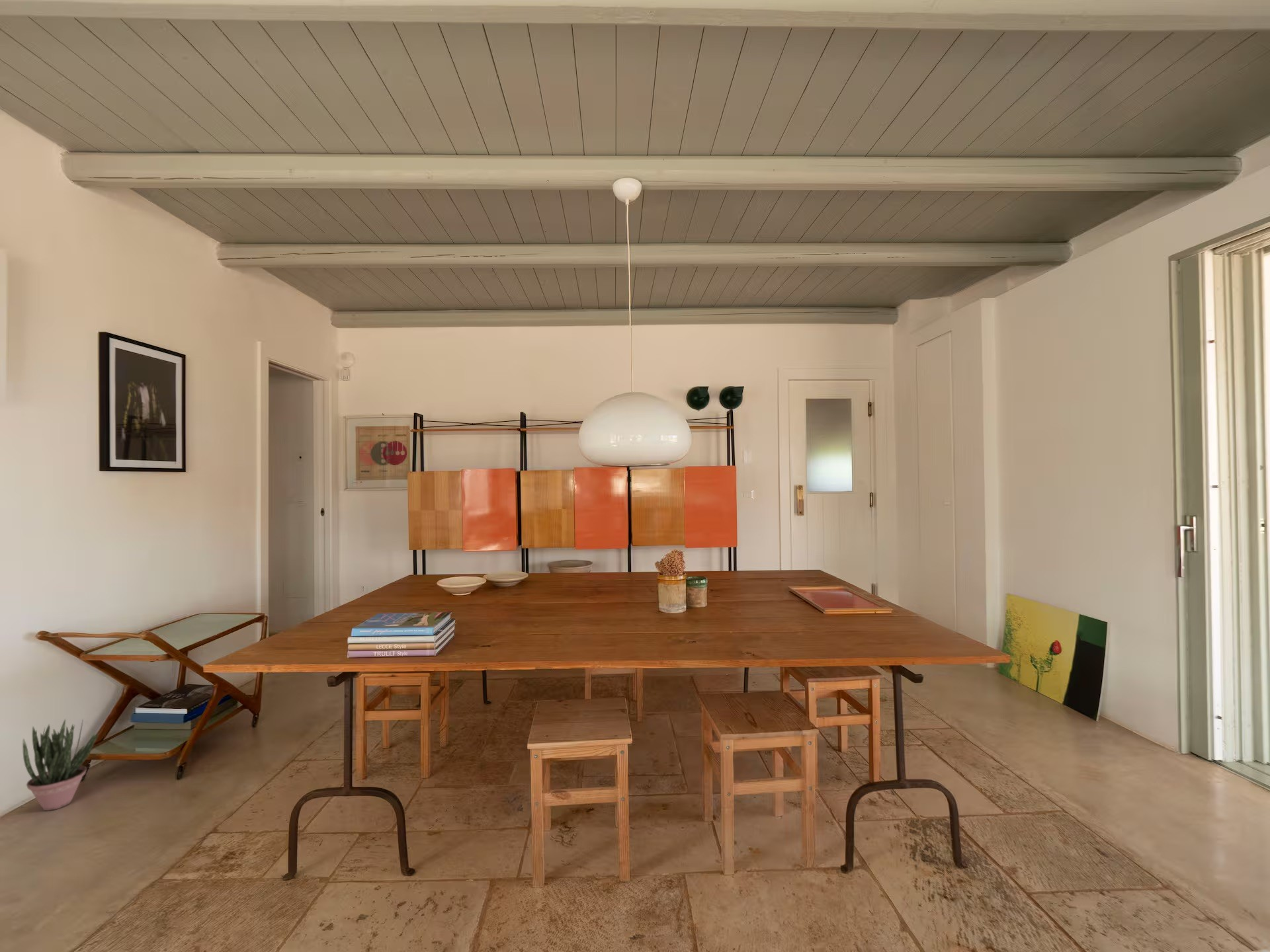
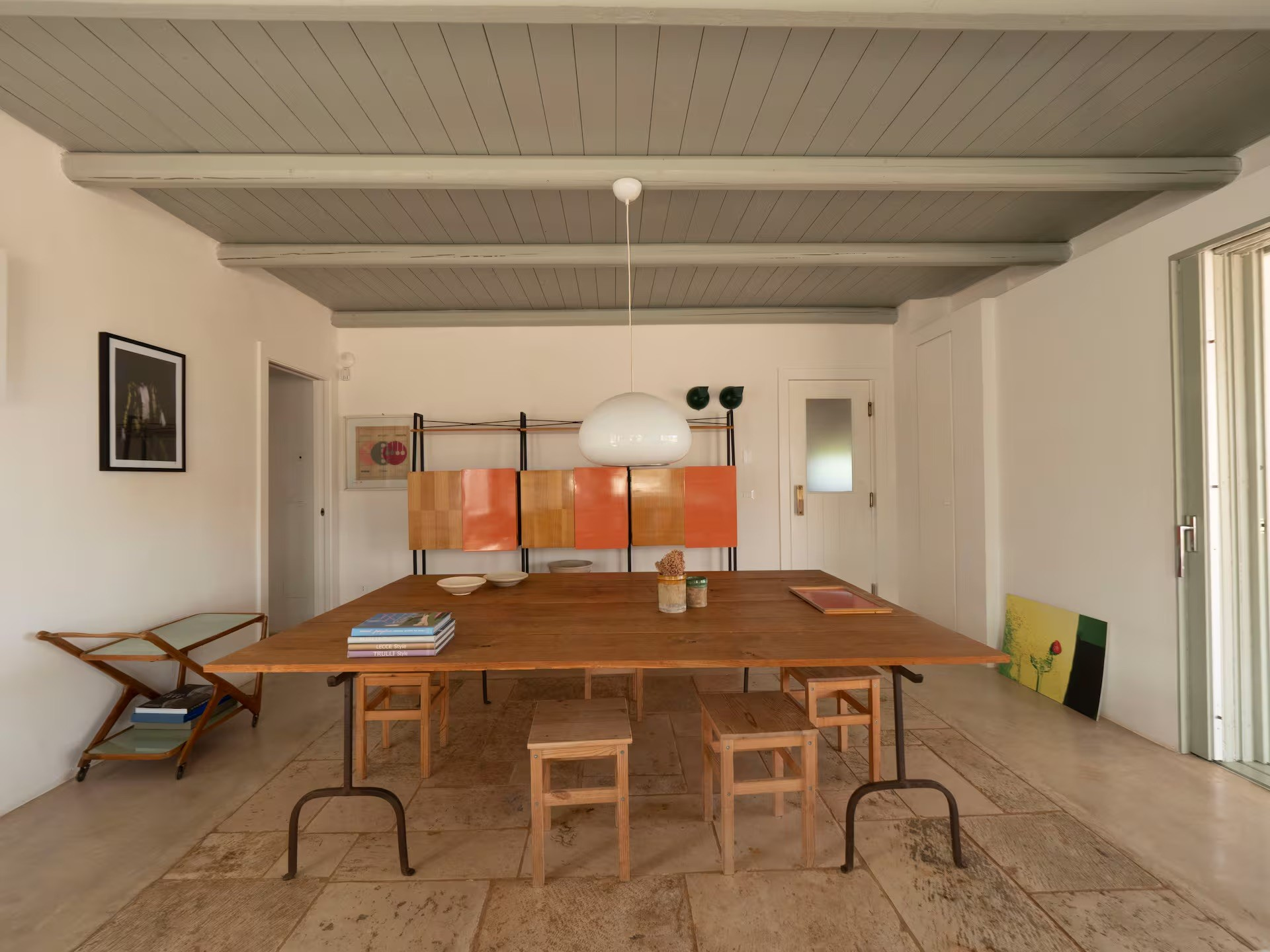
- potted plant [22,719,99,811]
